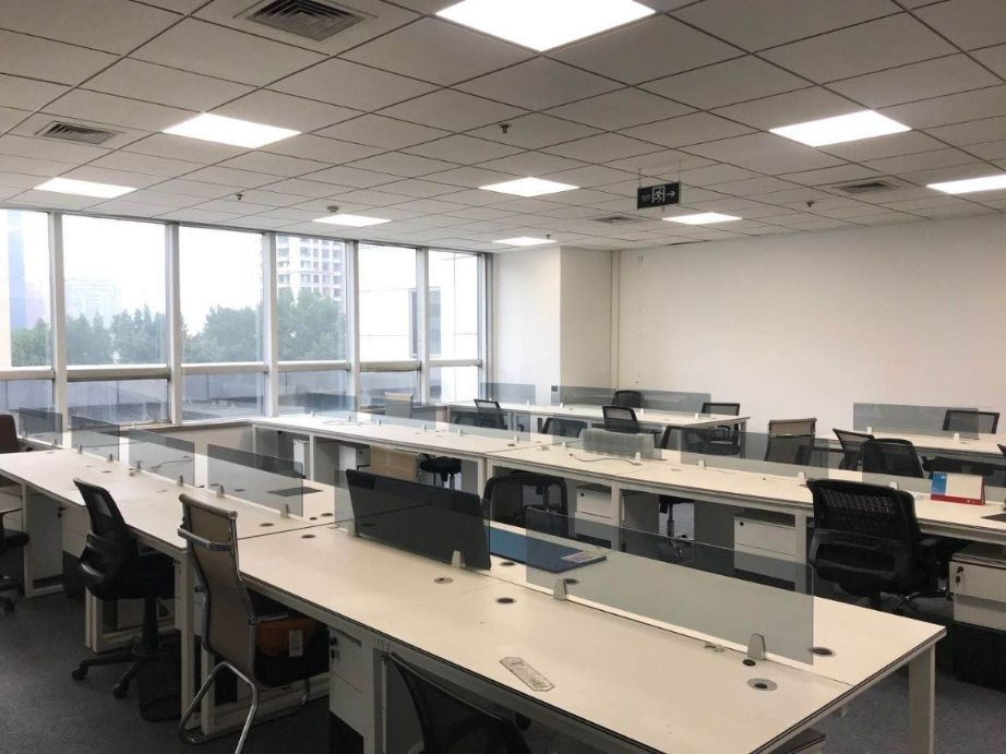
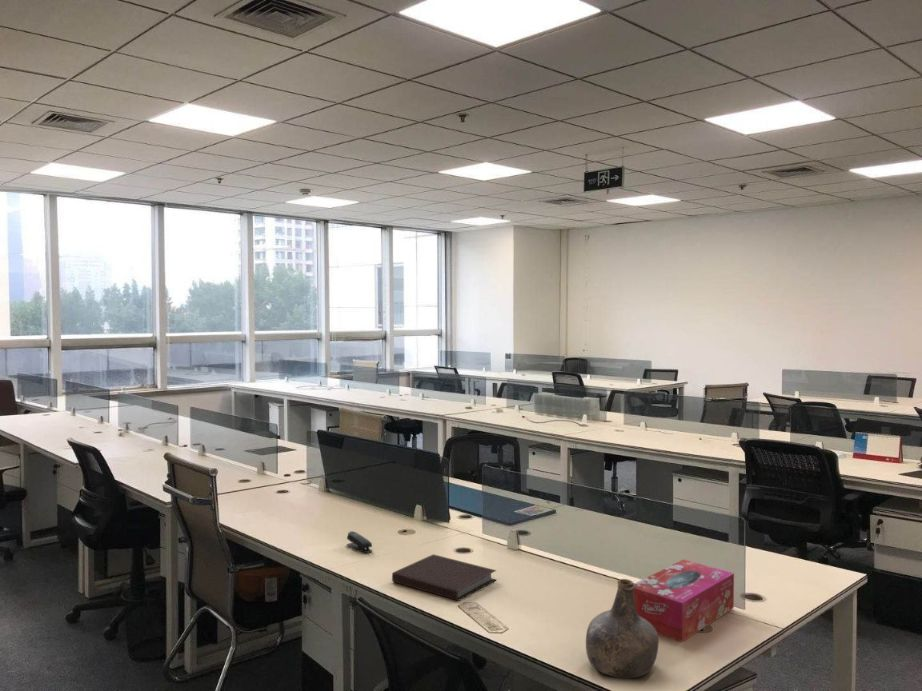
+ stapler [346,530,374,554]
+ bottle [585,578,660,680]
+ tissue box [633,558,735,643]
+ notebook [391,553,497,602]
